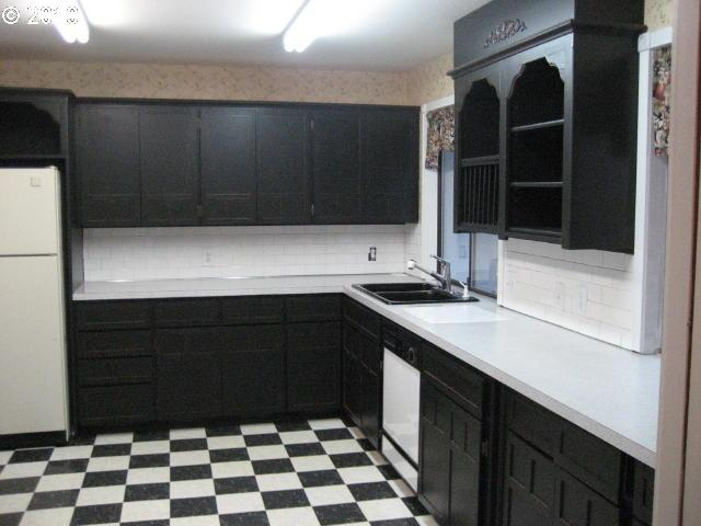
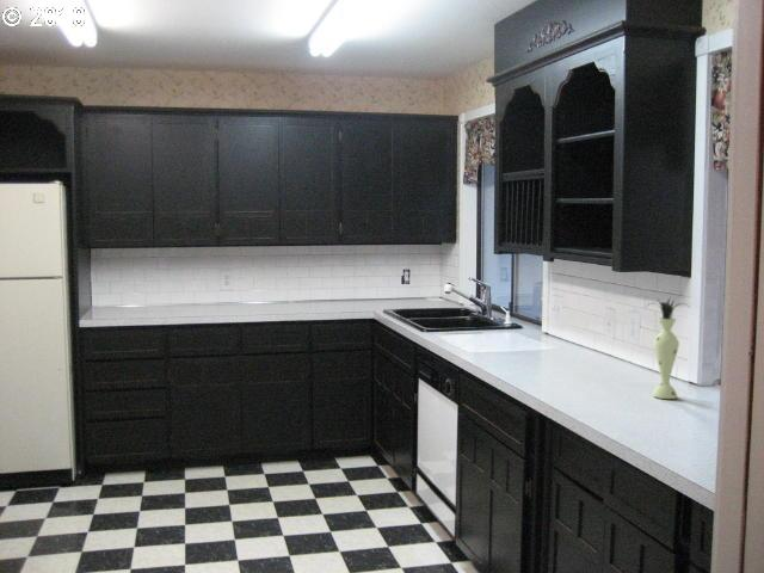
+ vase [645,296,689,400]
